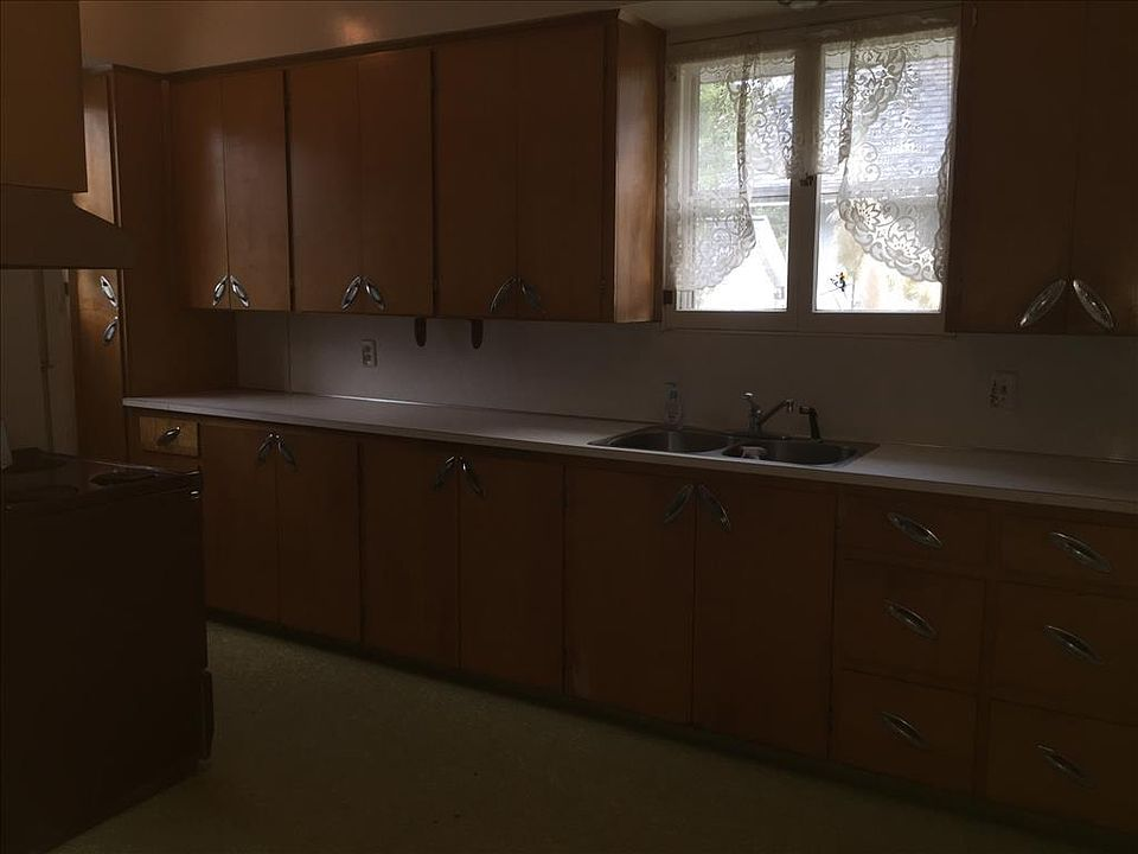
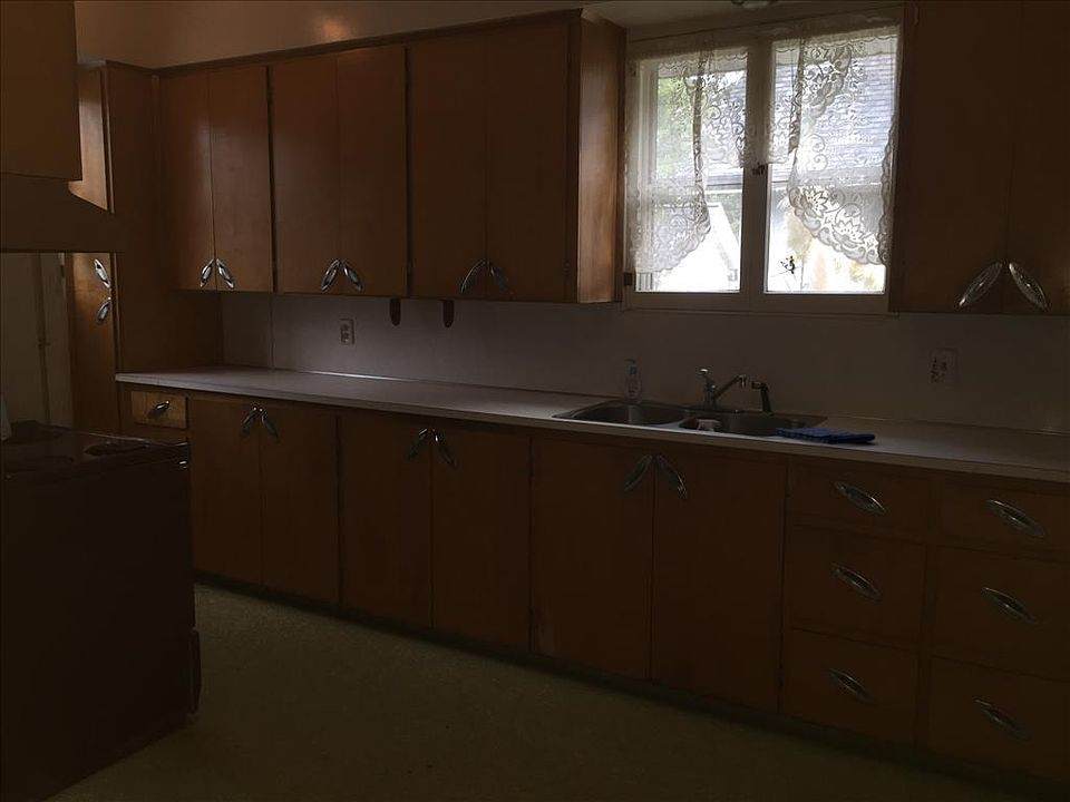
+ dish towel [775,426,876,446]
